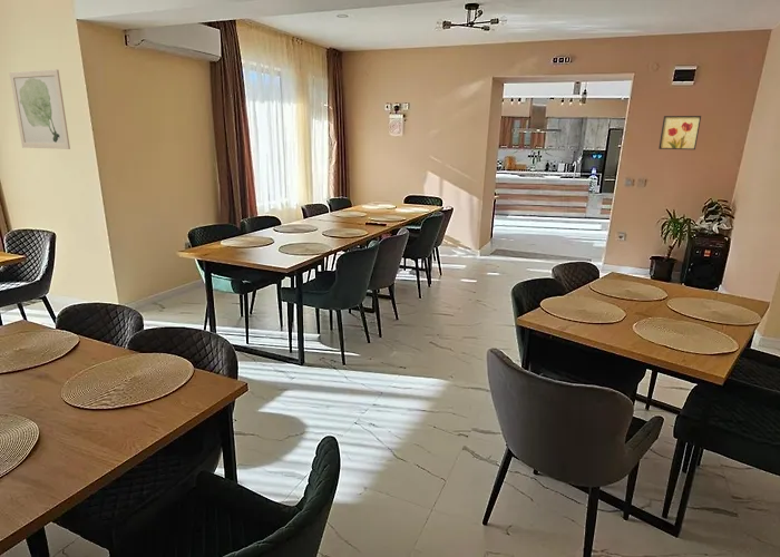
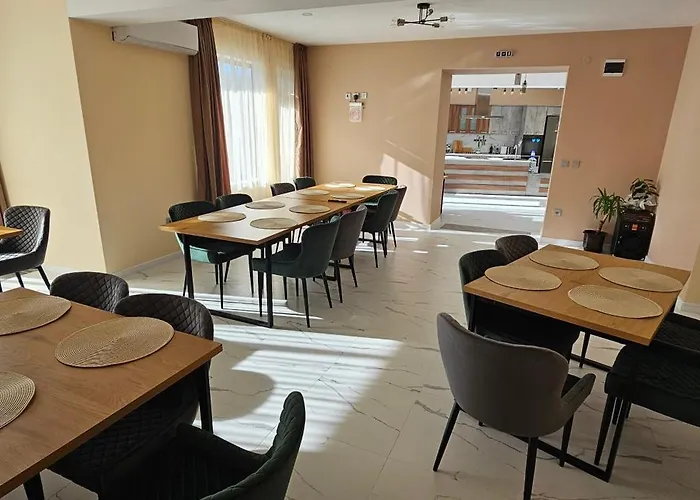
- wall art [8,68,71,150]
- wall art [657,115,702,150]
